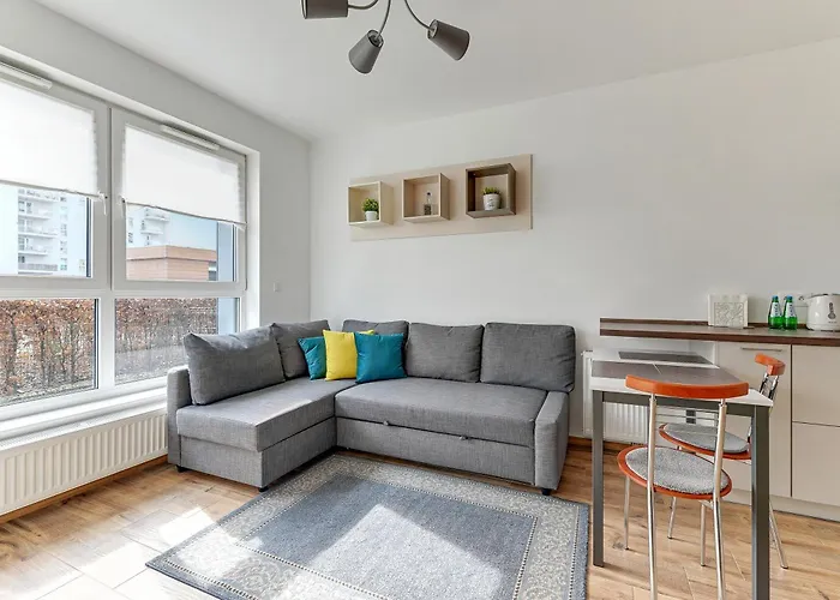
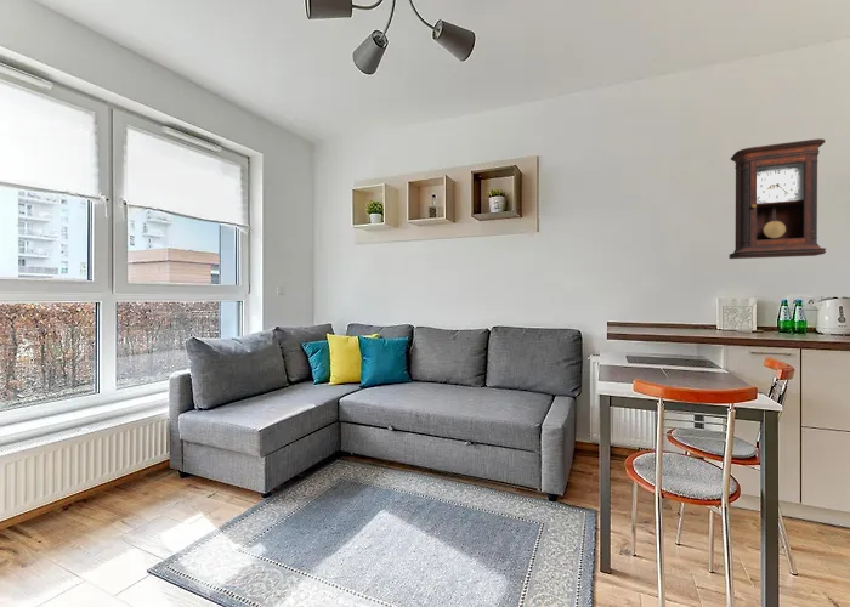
+ pendulum clock [727,137,827,260]
